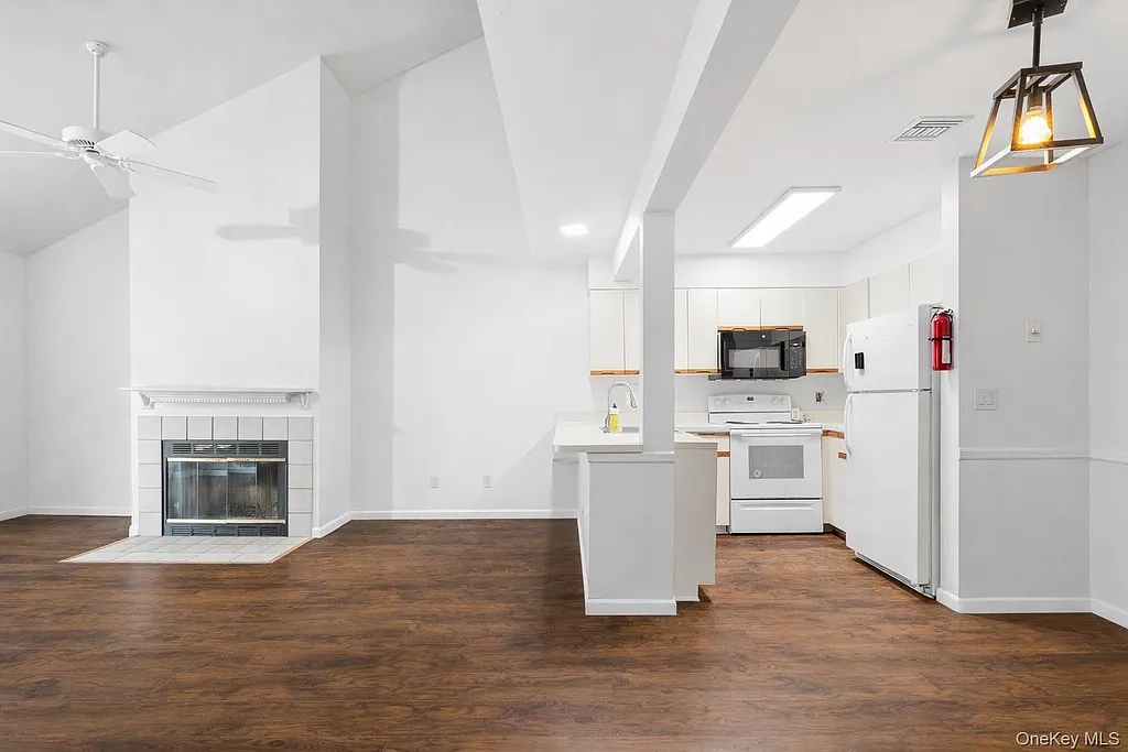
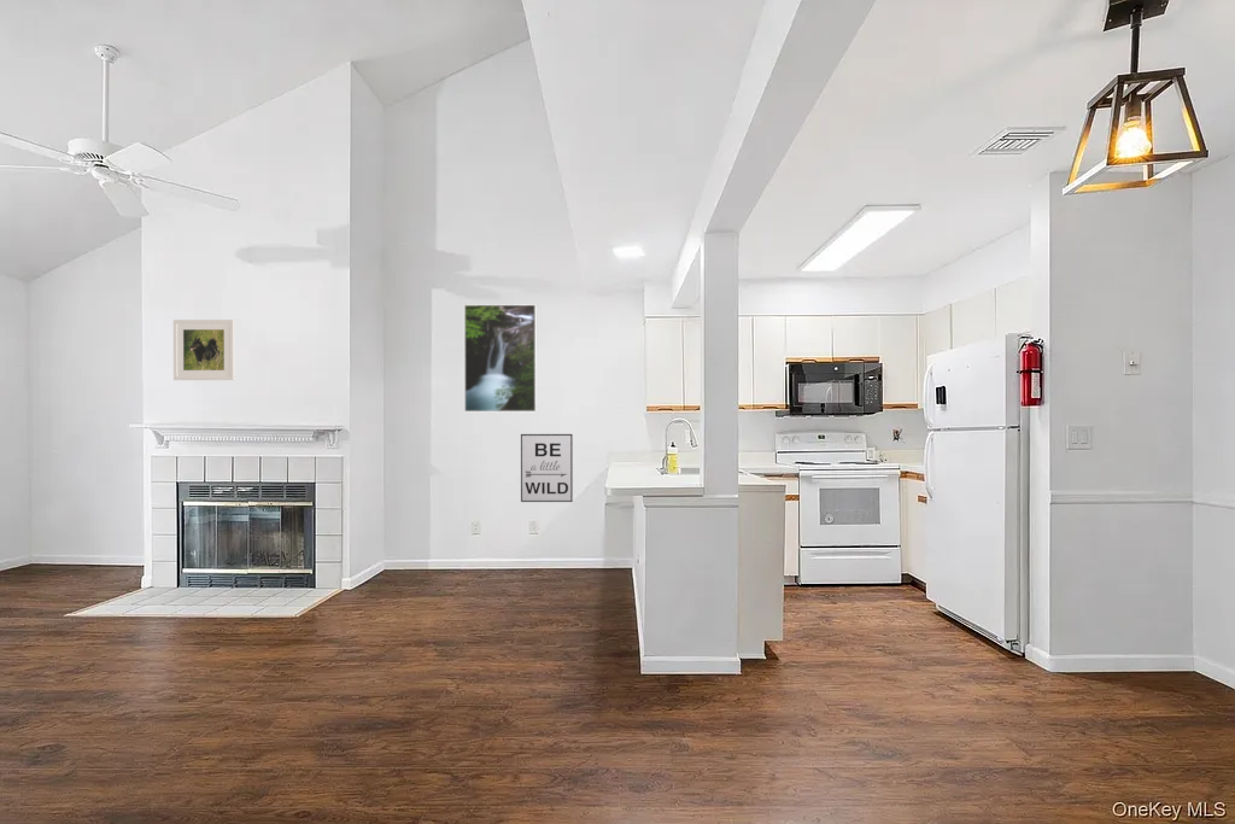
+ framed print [172,319,236,381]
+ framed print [463,304,538,413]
+ wall art [520,433,574,503]
